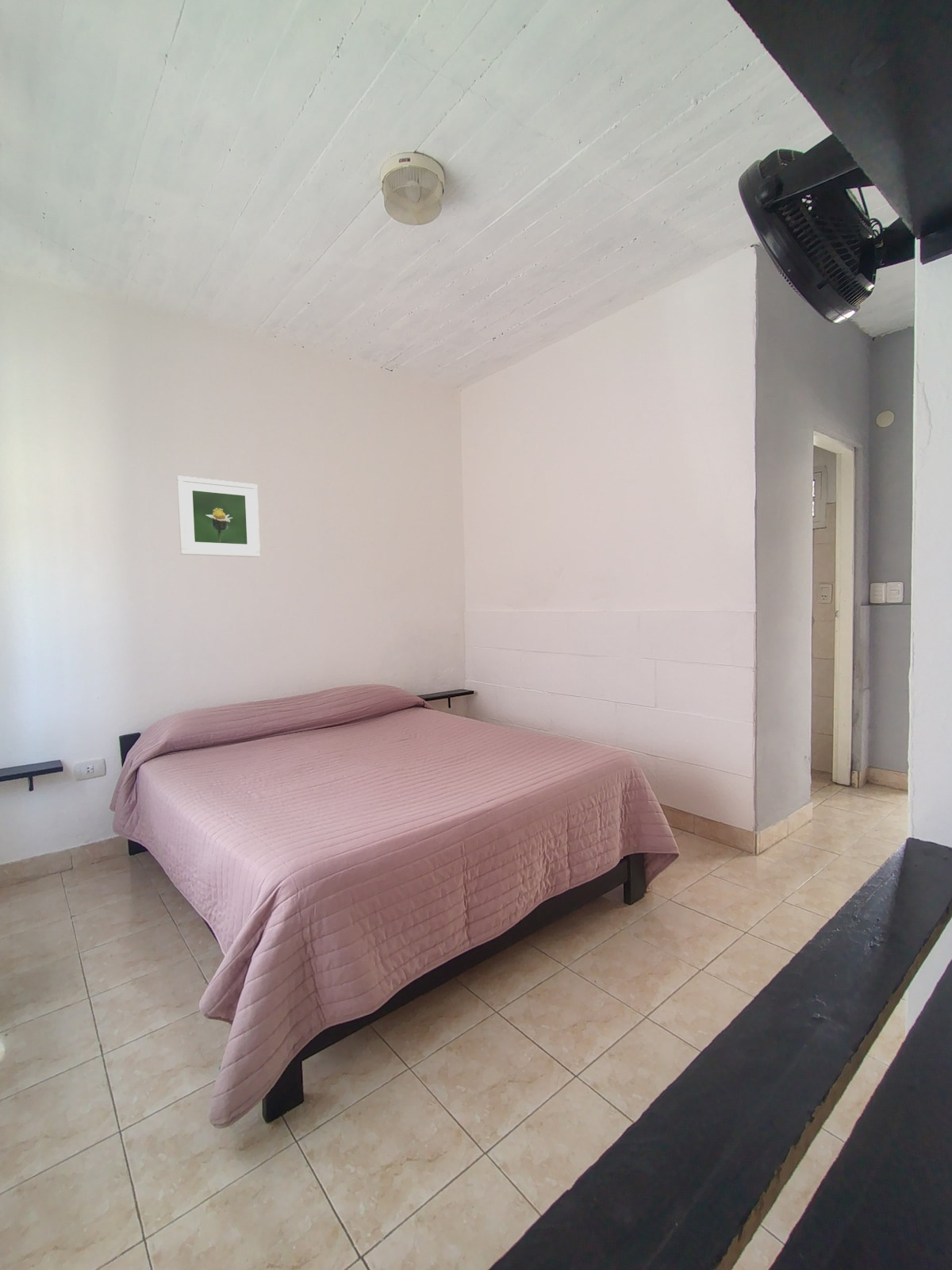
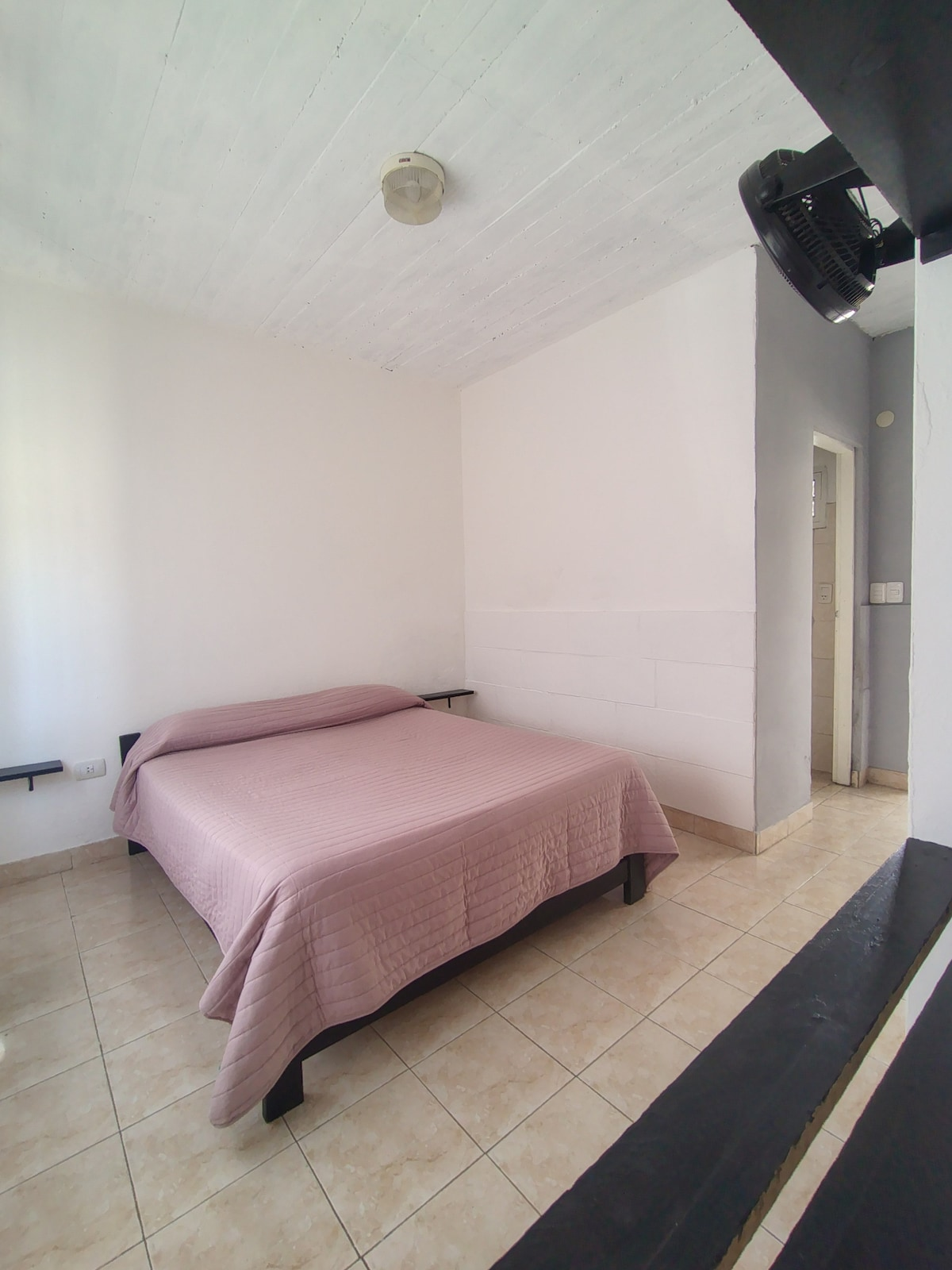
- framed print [176,475,261,558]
